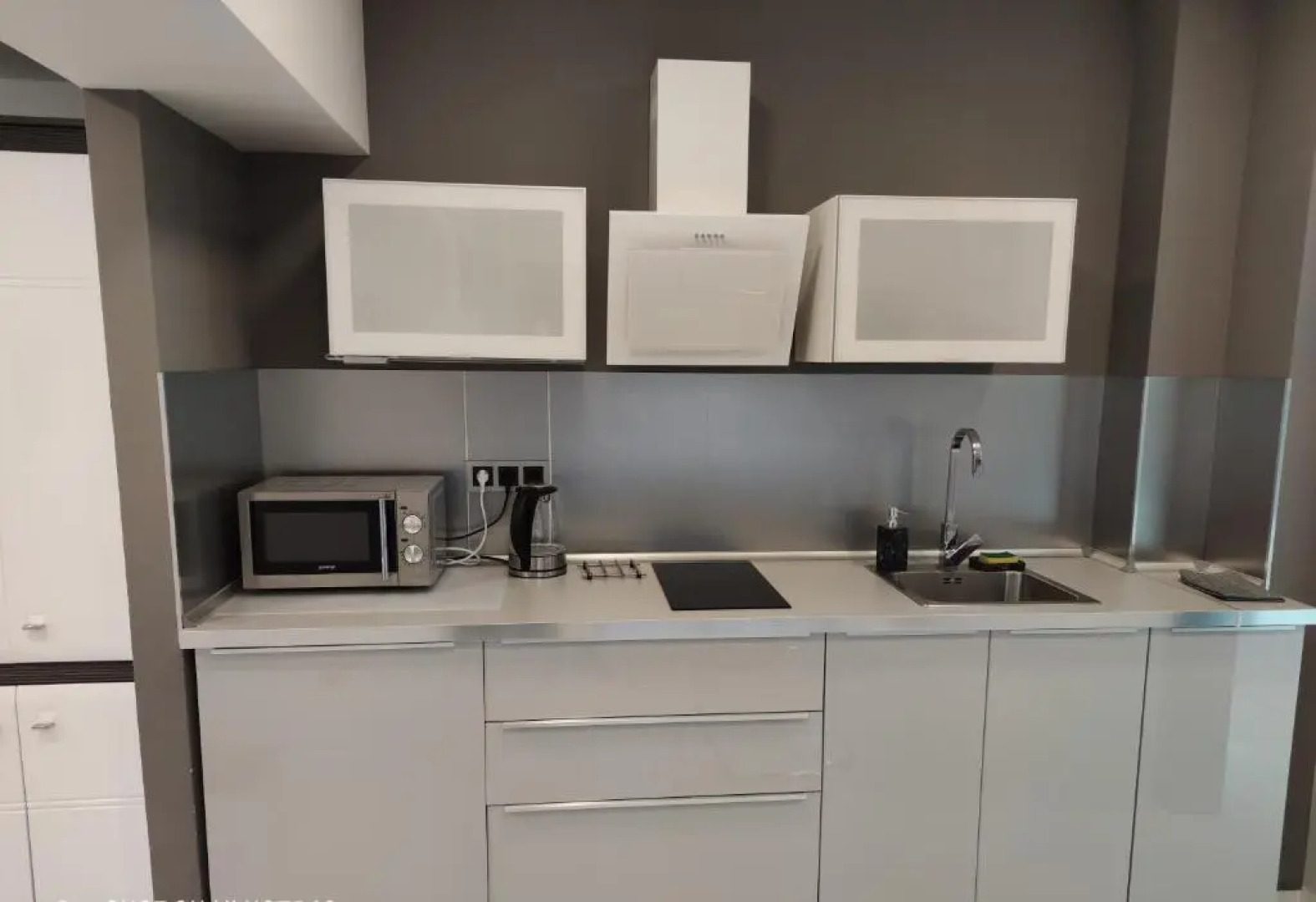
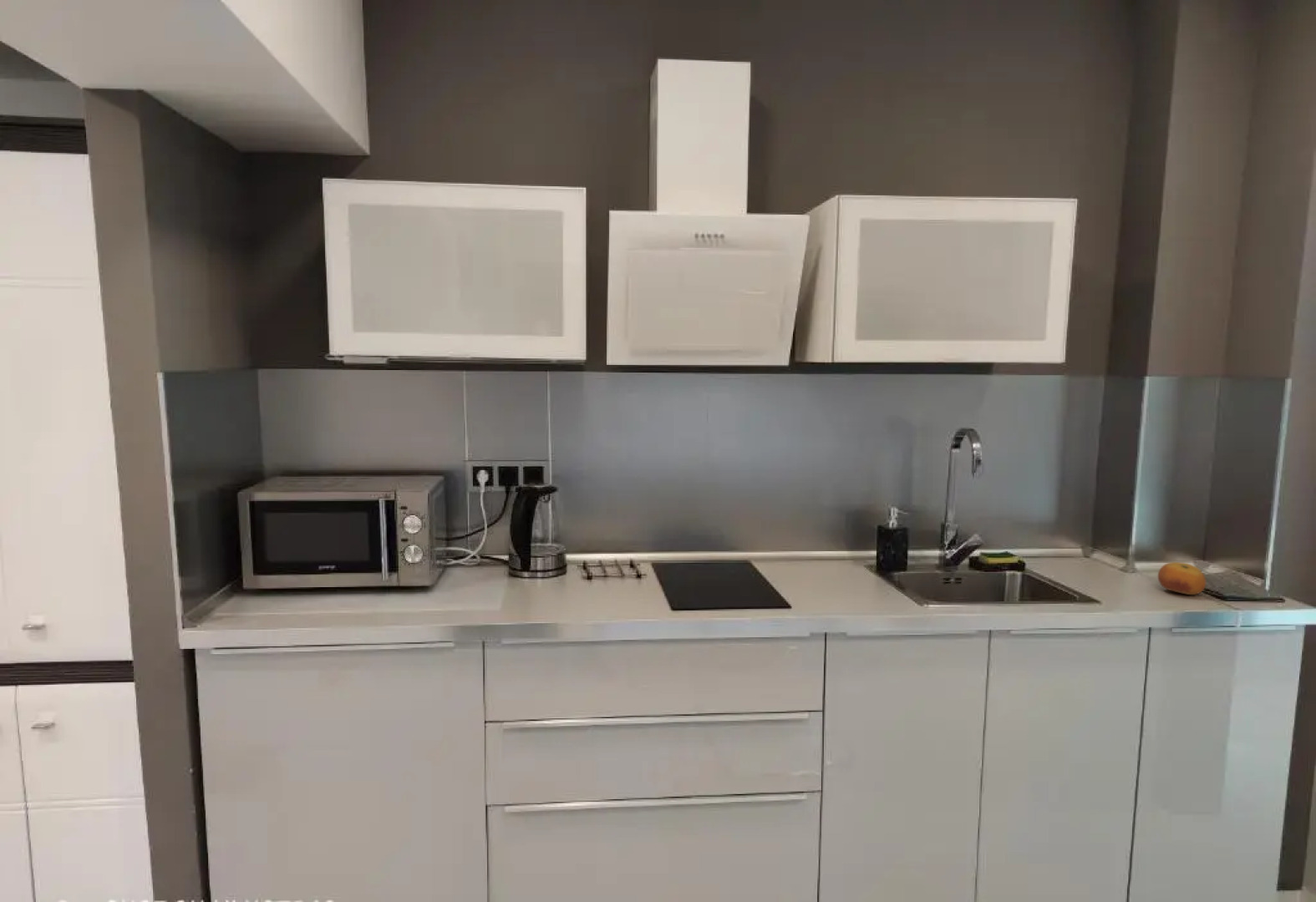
+ fruit [1157,561,1207,595]
